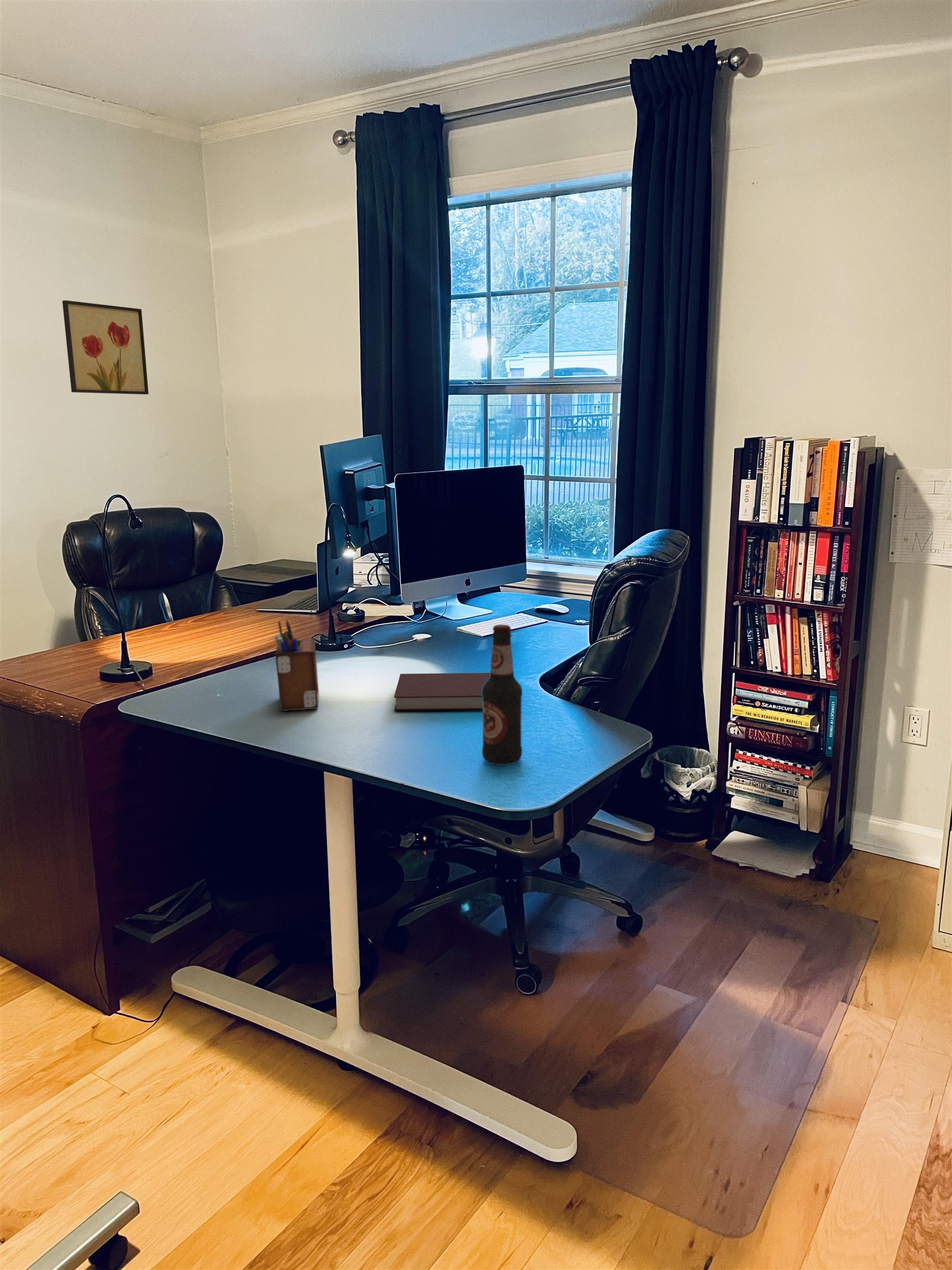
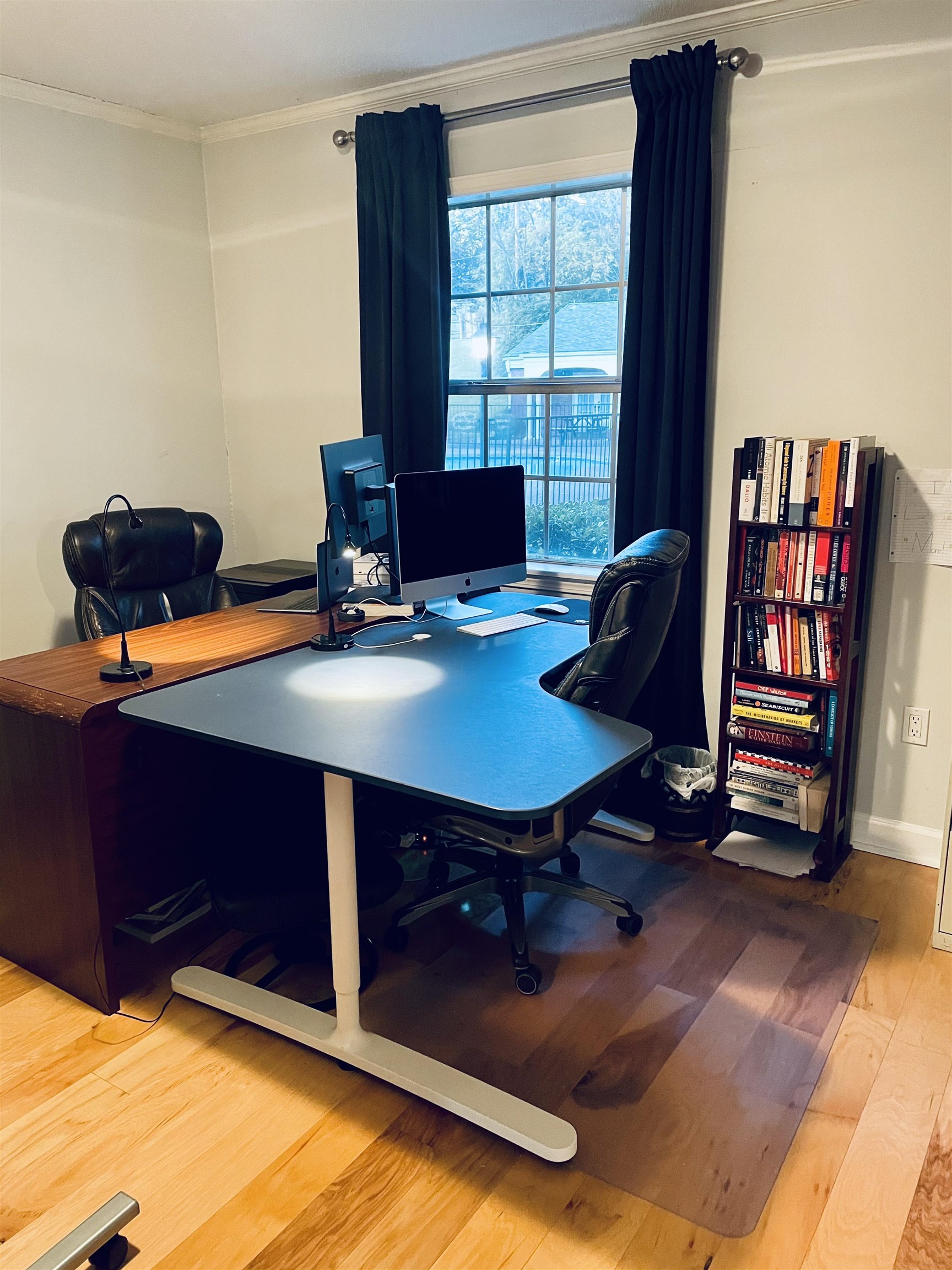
- wall art [62,300,149,395]
- notebook [393,672,490,711]
- desk organizer [274,620,320,712]
- bottle [482,624,523,766]
